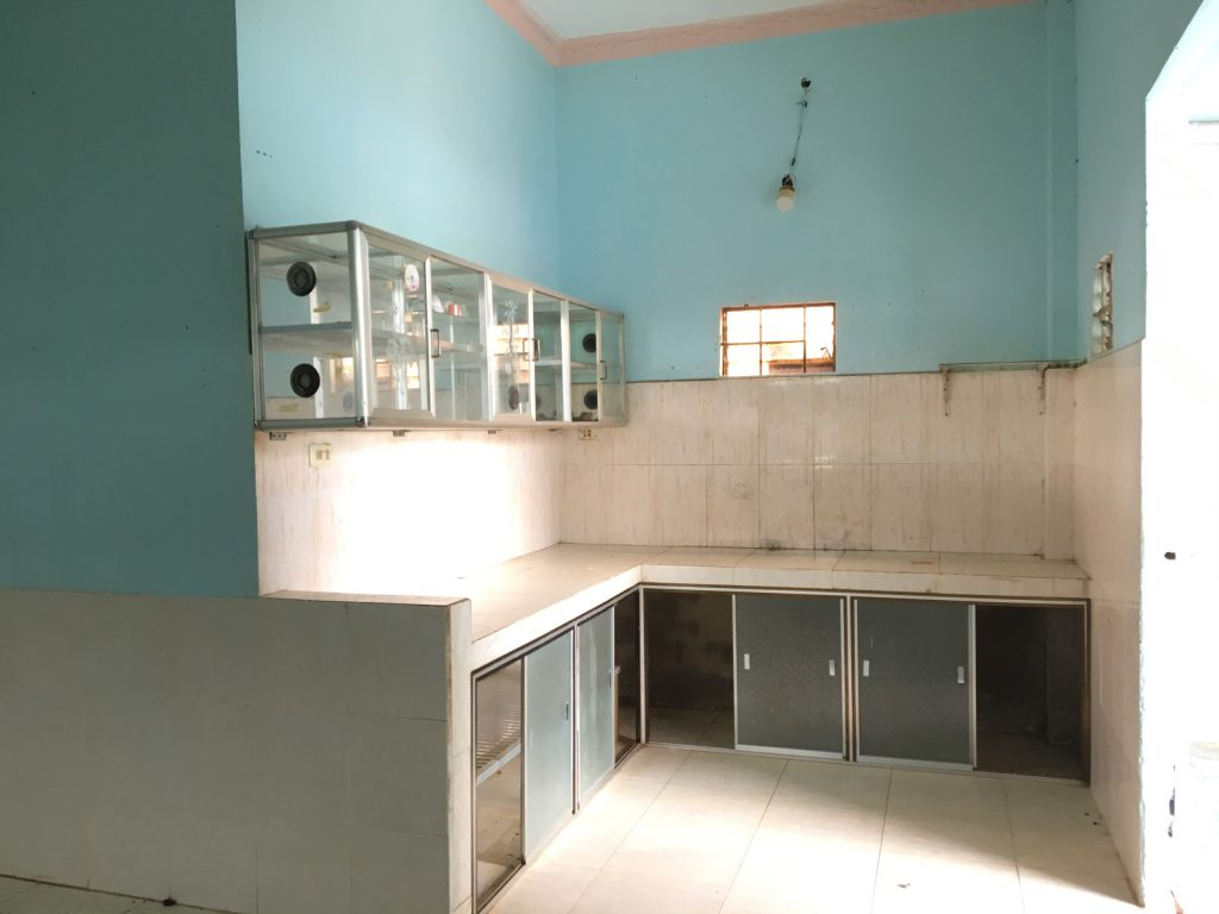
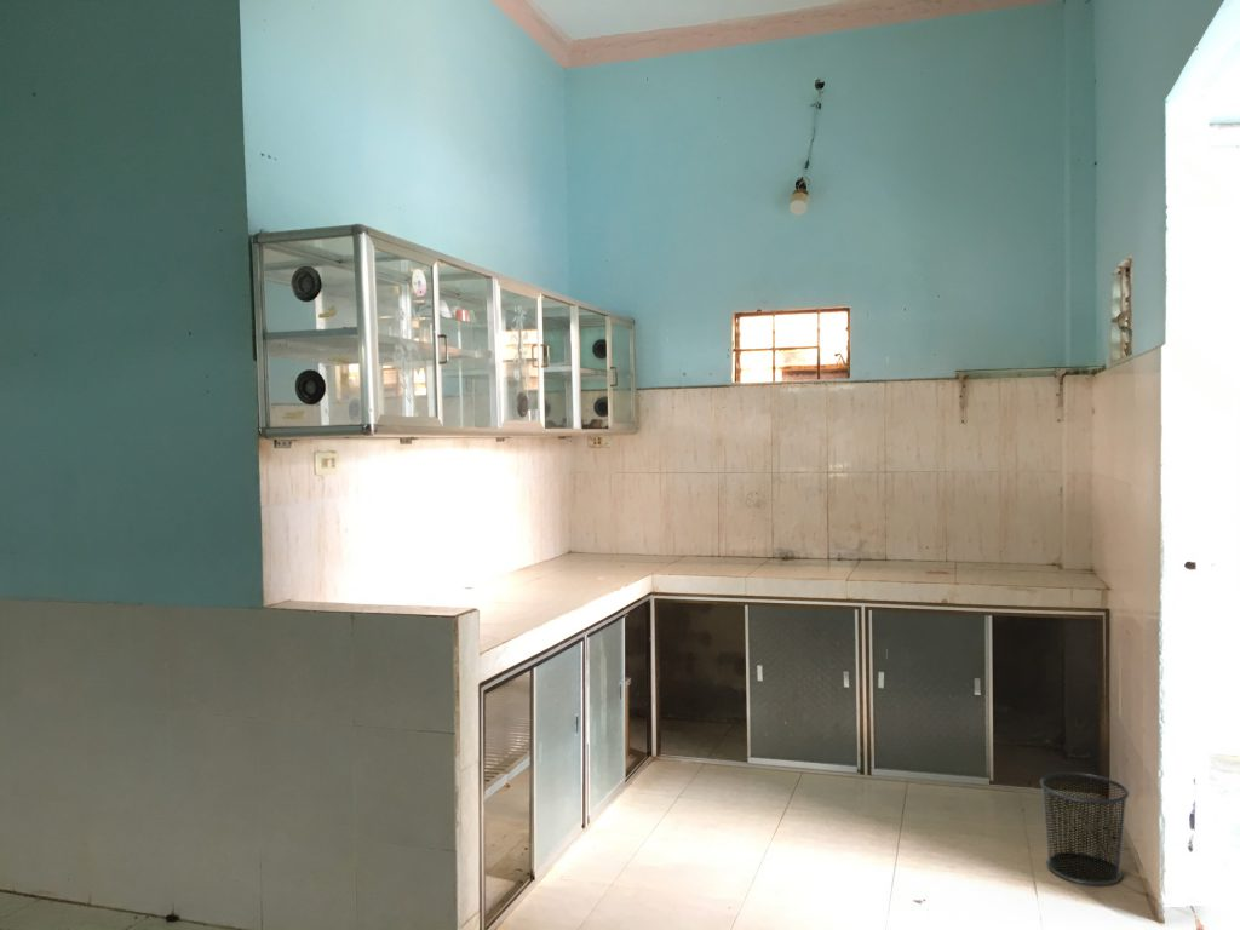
+ waste bin [1039,771,1130,886]
